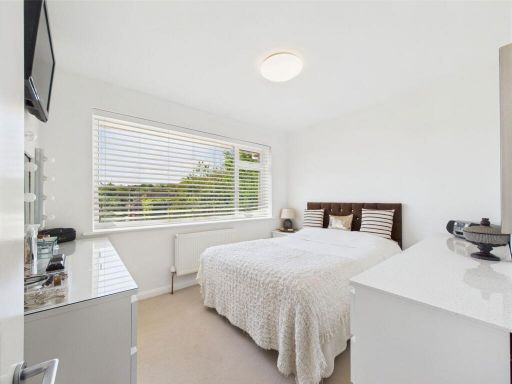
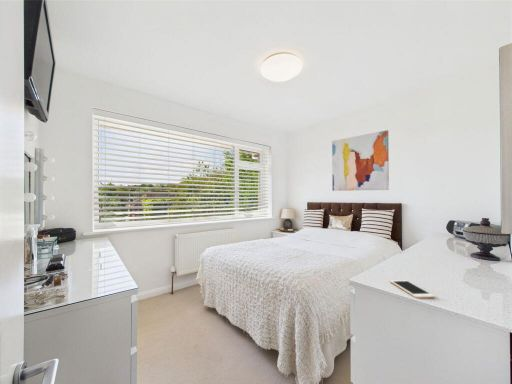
+ cell phone [389,279,436,299]
+ wall art [331,129,390,192]
